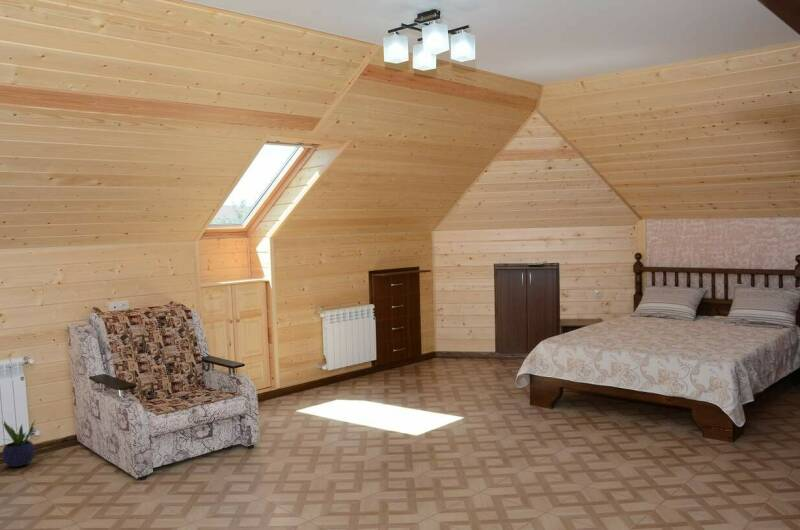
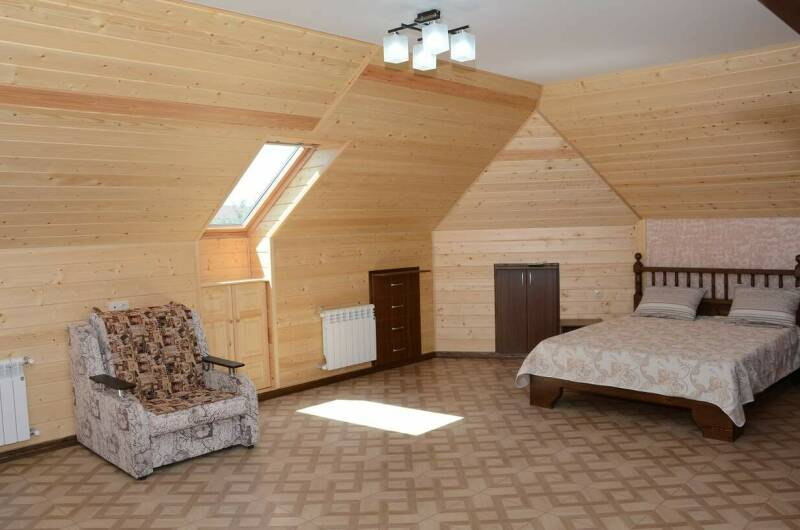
- potted plant [0,418,39,468]
